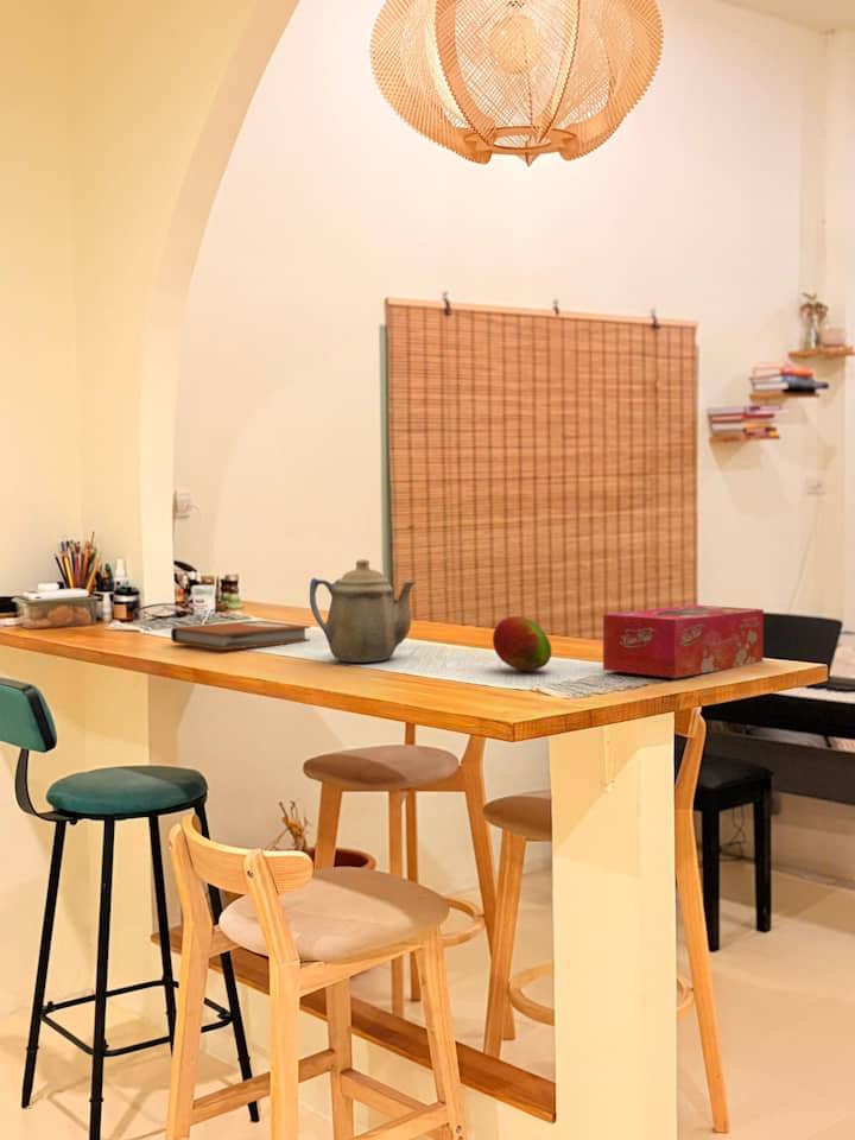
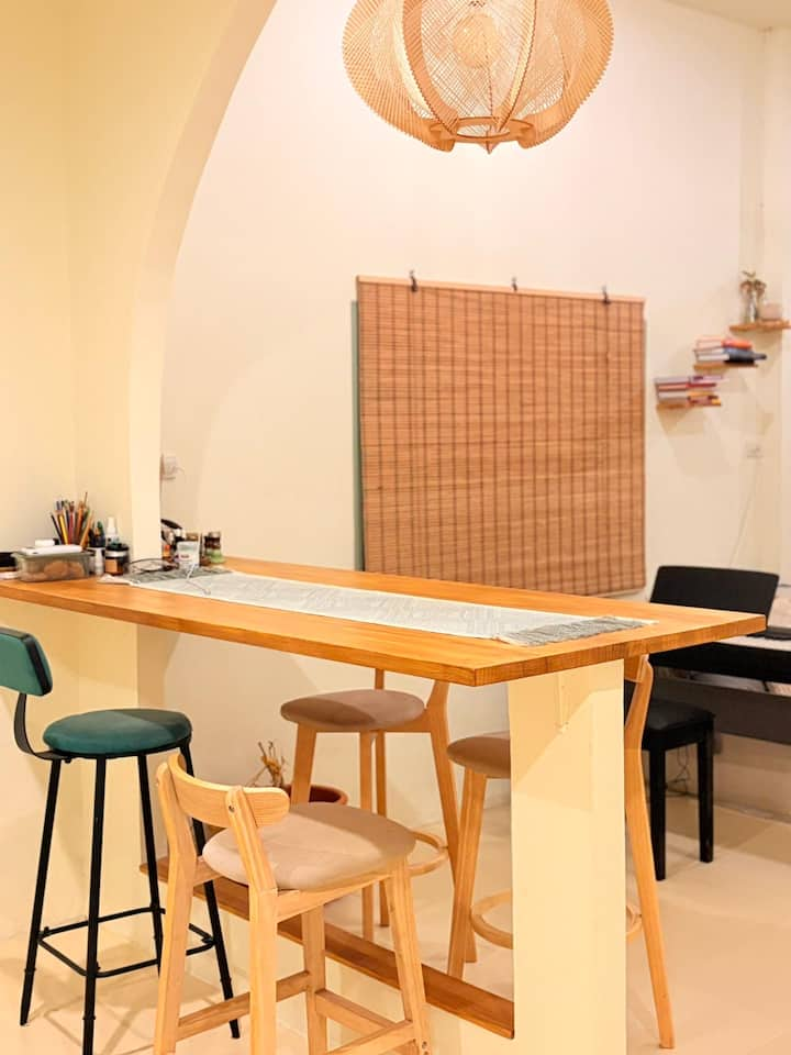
- teapot [309,558,417,664]
- tissue box [602,603,765,679]
- notebook [170,620,311,651]
- fruit [492,615,552,672]
